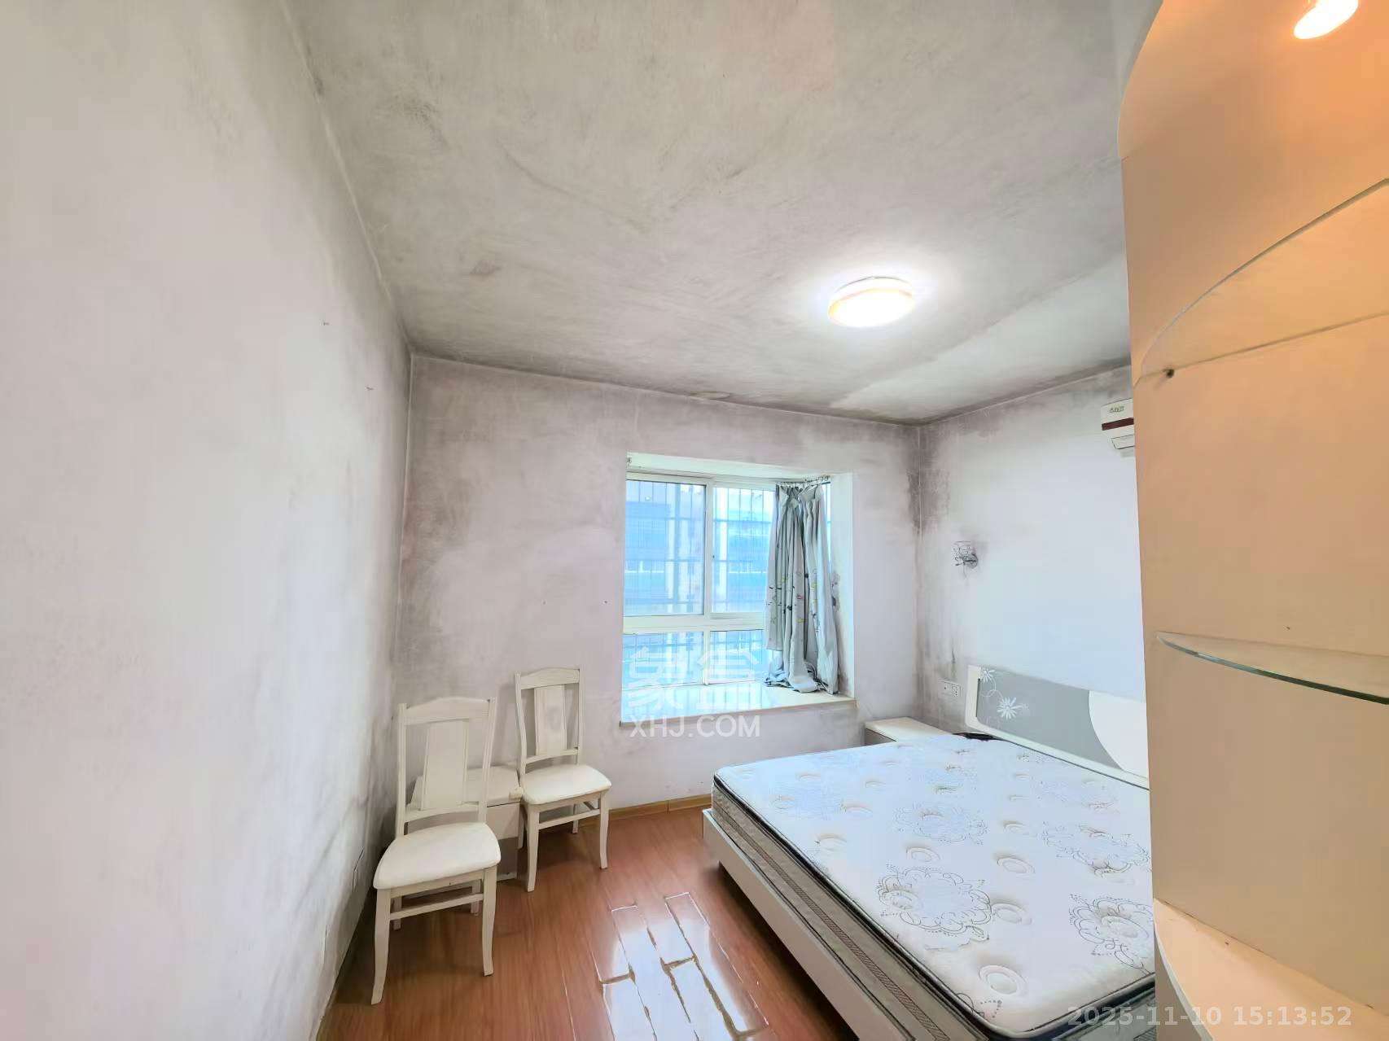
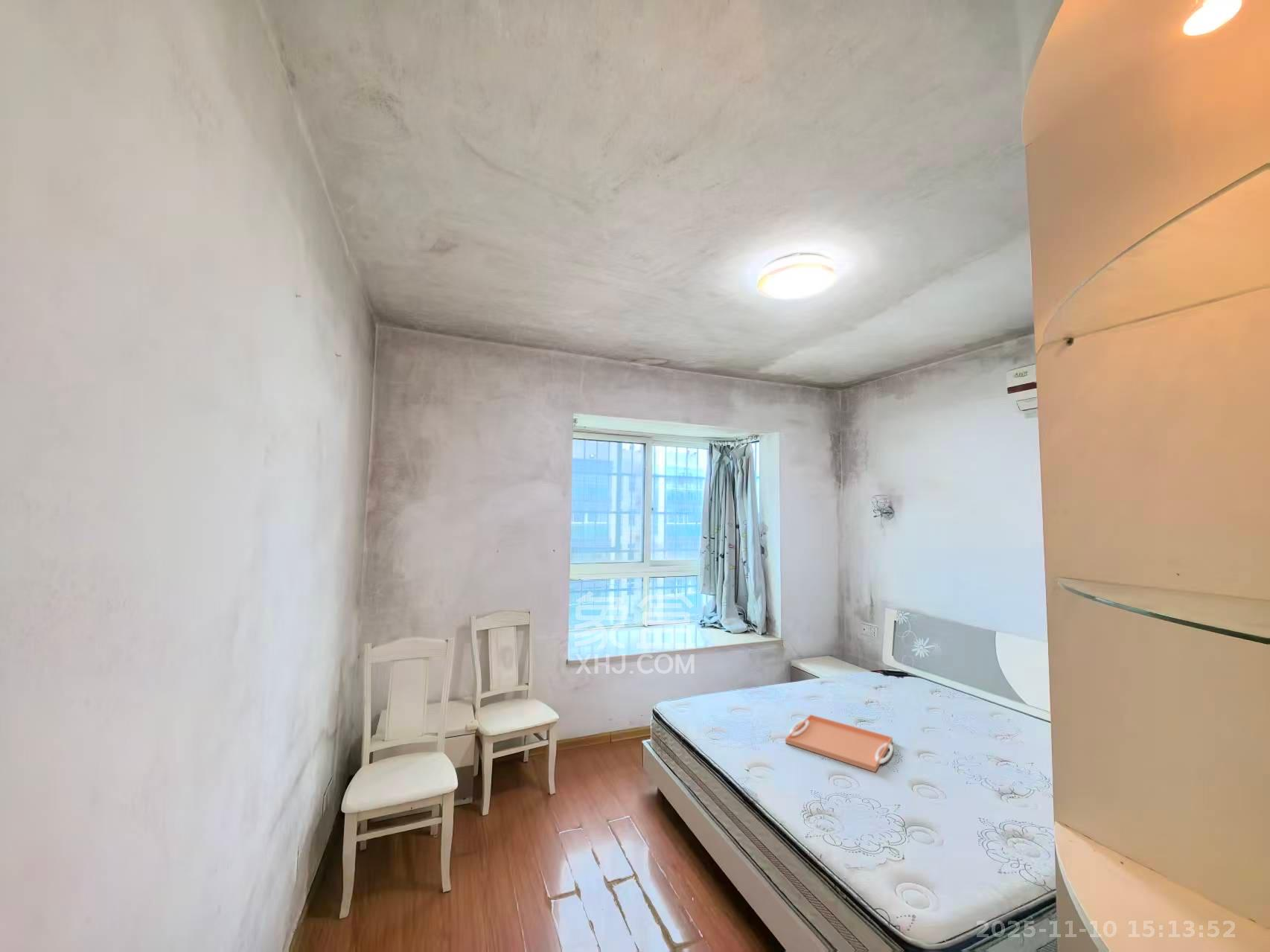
+ serving tray [785,714,894,773]
